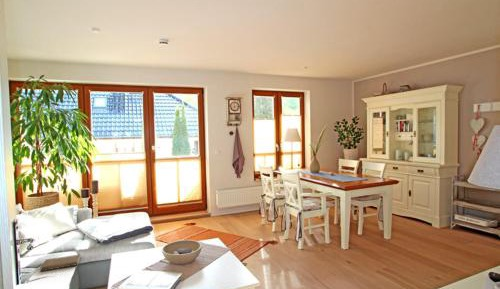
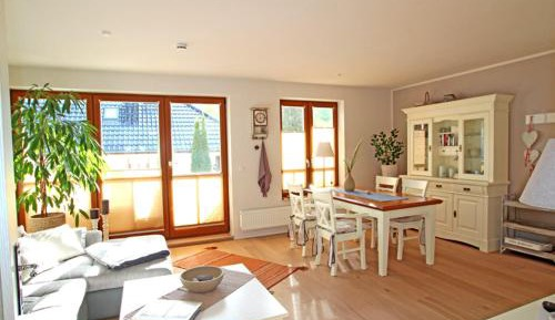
- book [39,253,82,272]
